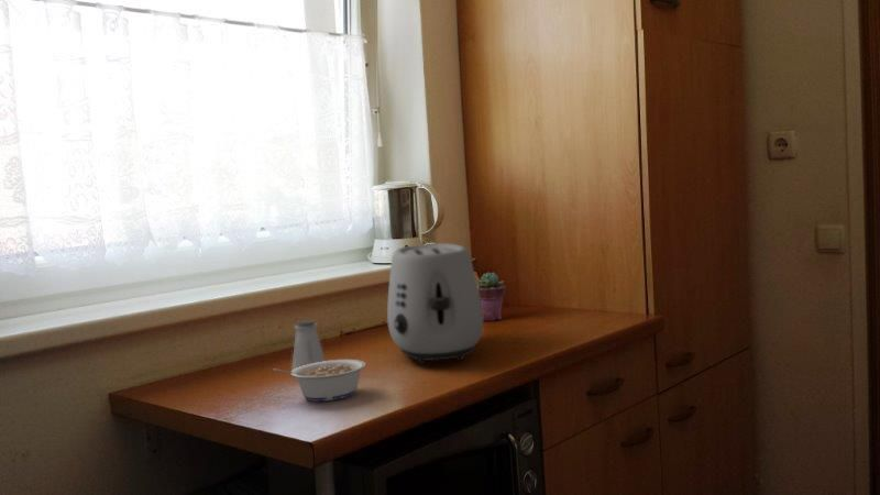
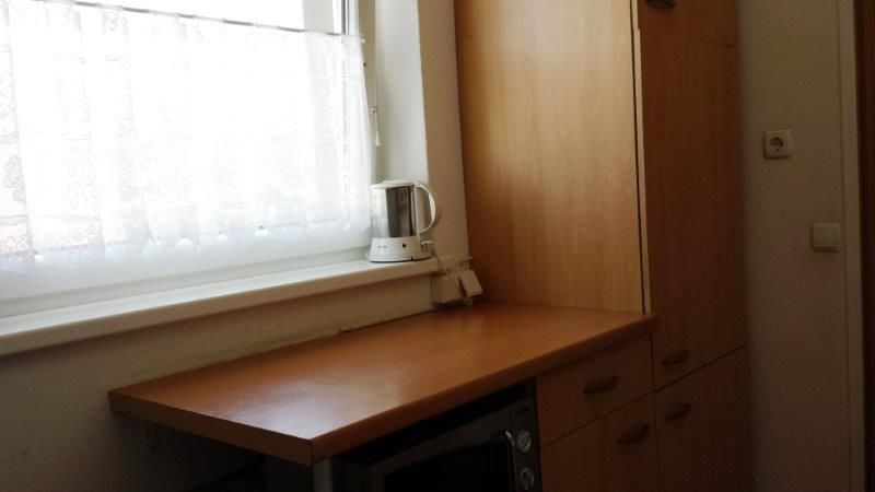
- saltshaker [290,319,327,371]
- potted succulent [477,271,507,322]
- legume [273,359,366,403]
- toaster [386,242,484,365]
